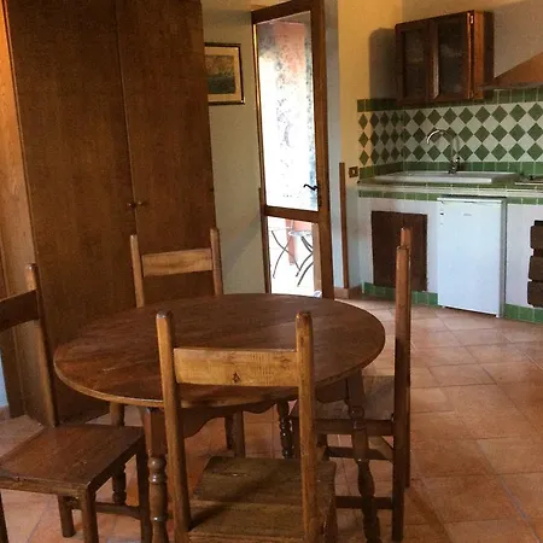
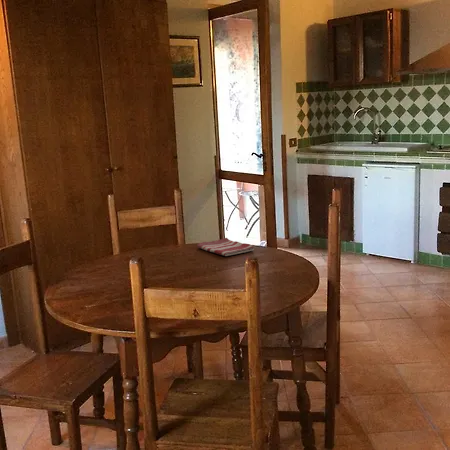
+ dish towel [196,237,255,257]
